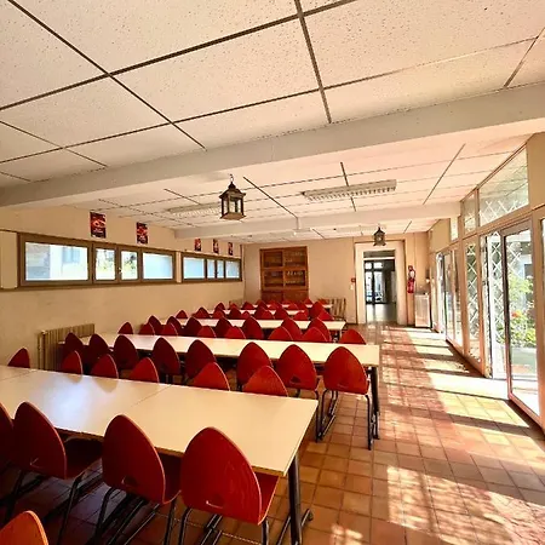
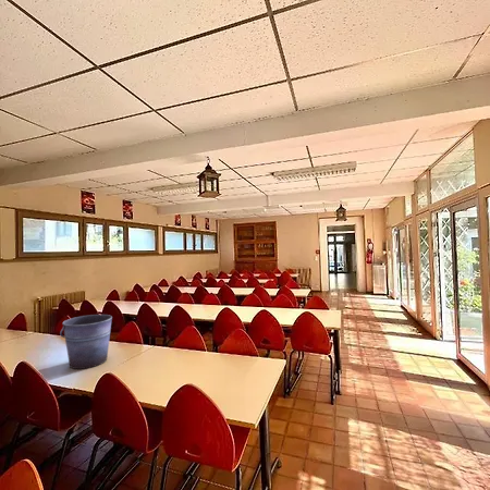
+ bucket [59,314,113,370]
